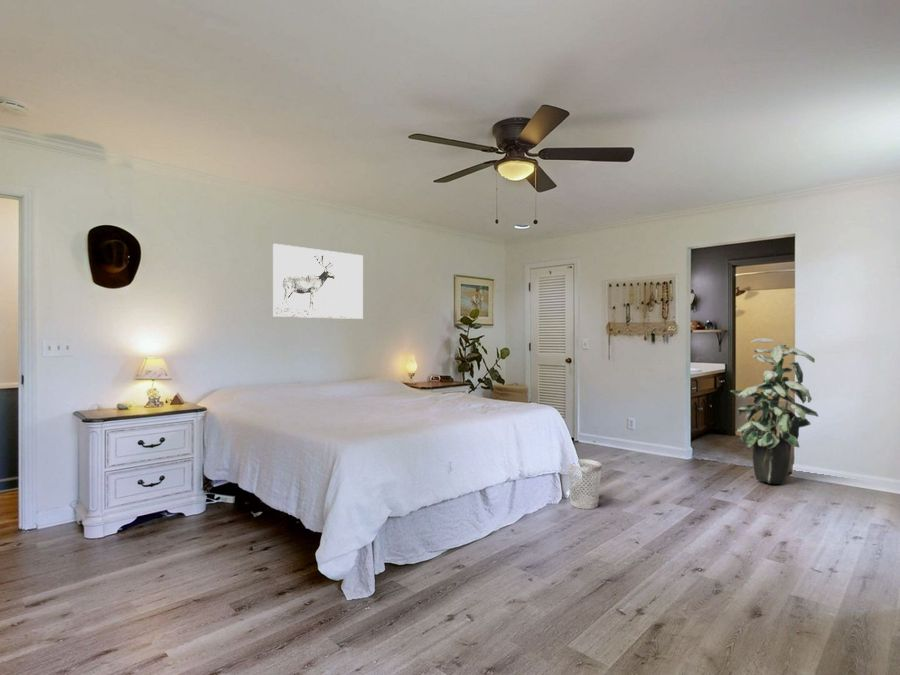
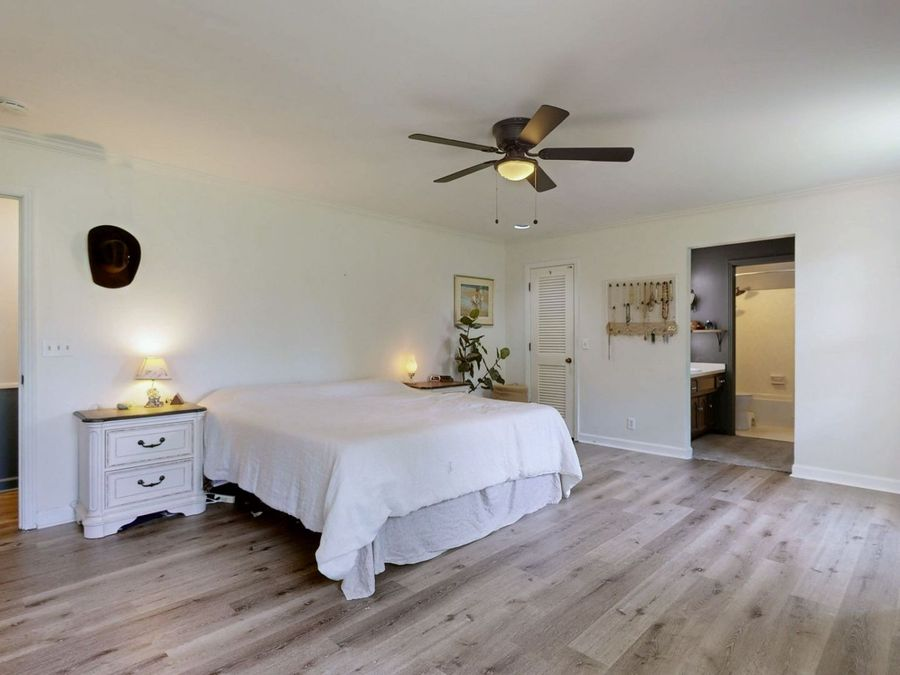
- wastebasket [567,458,603,510]
- wall art [272,243,364,320]
- indoor plant [730,337,819,485]
